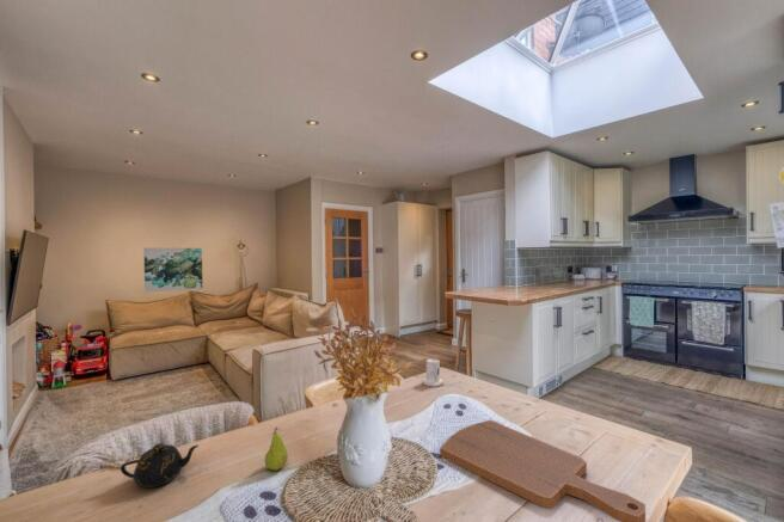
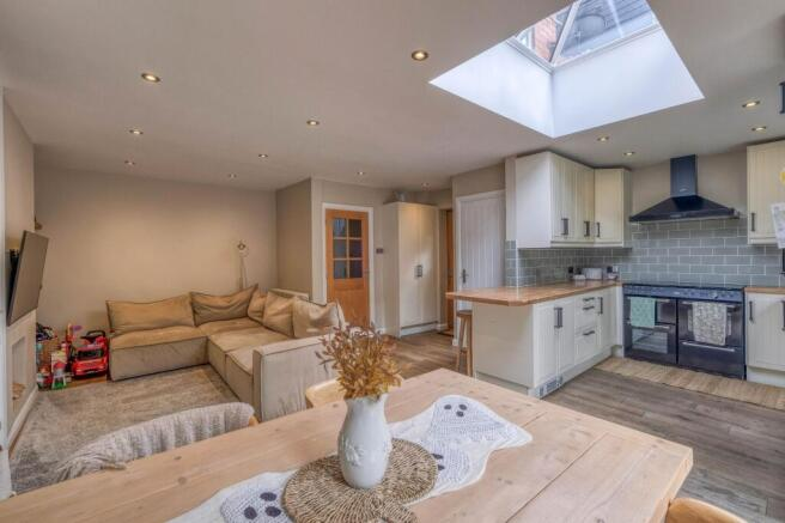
- wall art [142,247,204,294]
- fruit [264,426,288,472]
- cutting board [439,419,647,522]
- candle [422,355,445,388]
- teapot [120,442,200,489]
